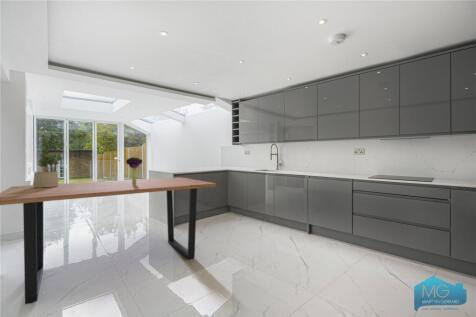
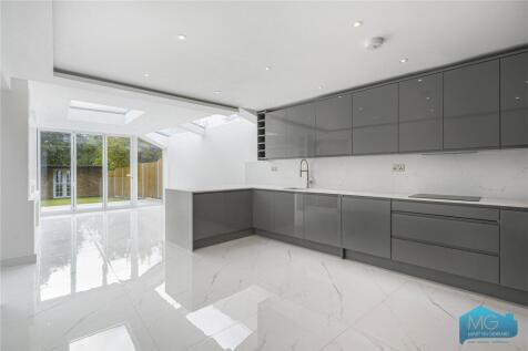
- dining table [0,176,217,305]
- potted plant [32,136,65,188]
- bouquet [125,156,143,185]
